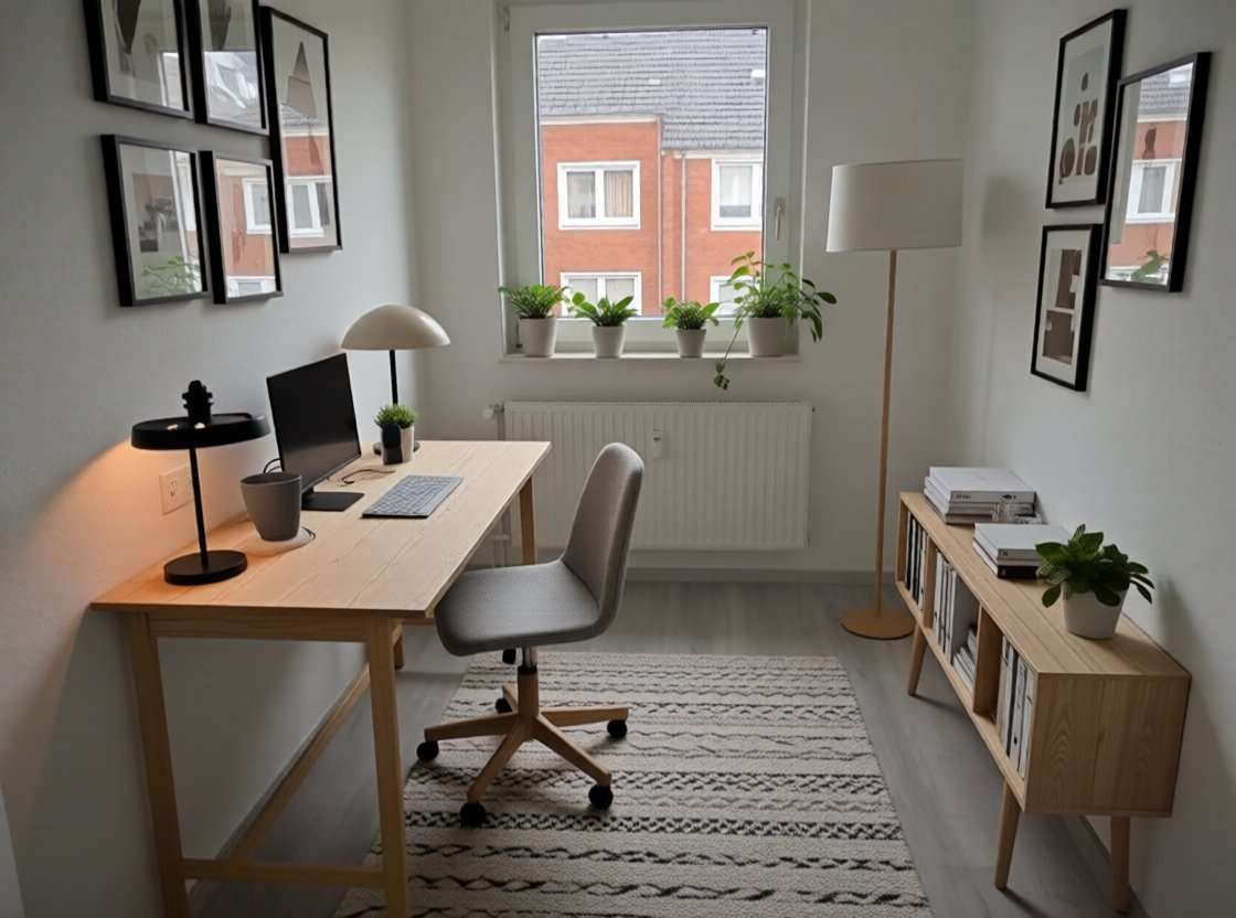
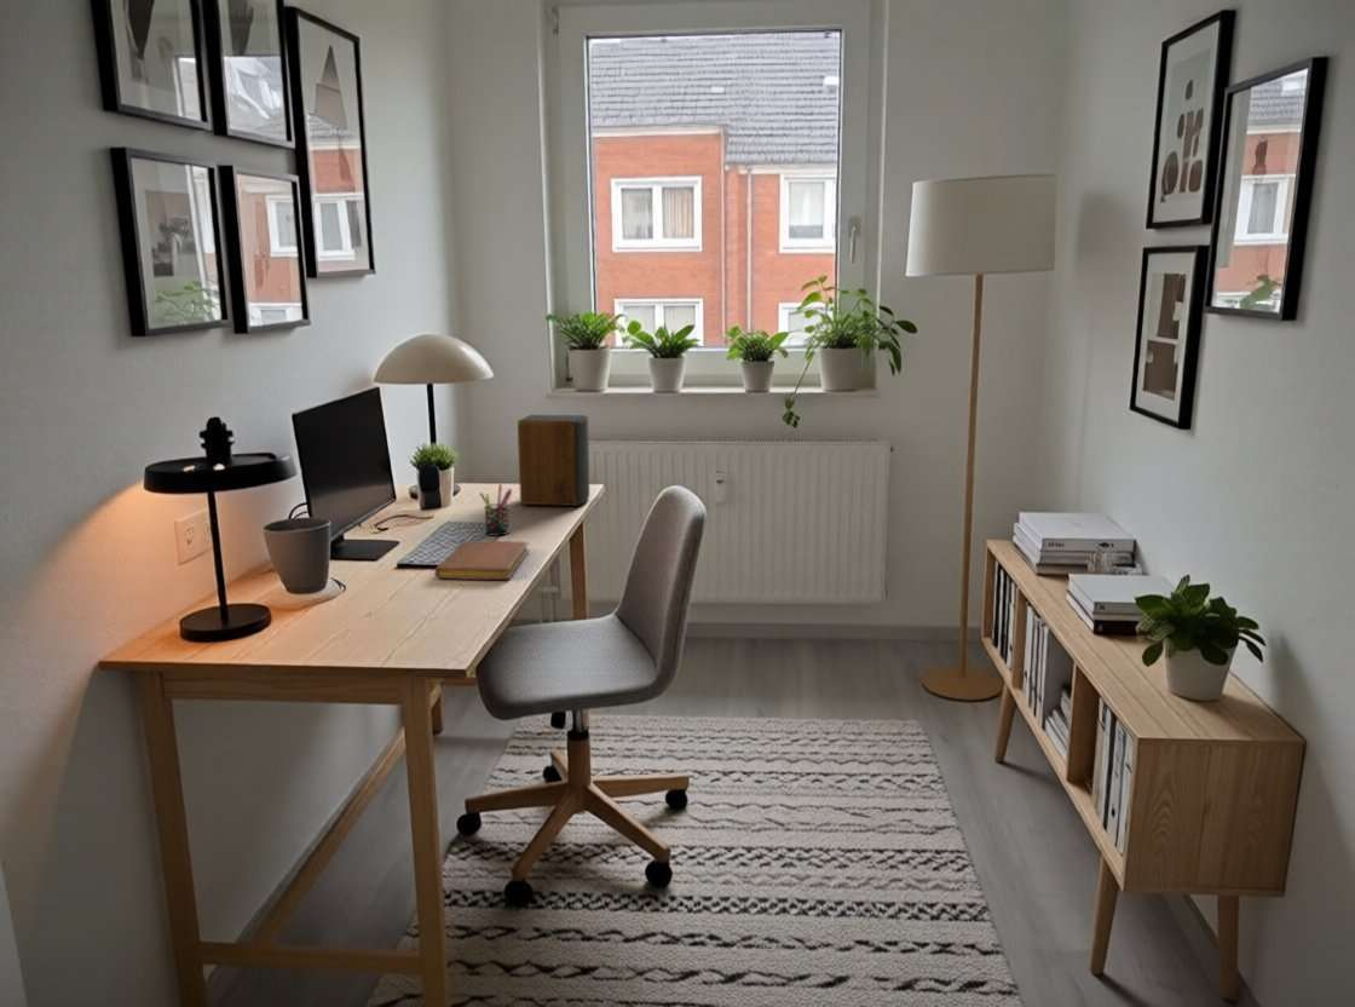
+ notebook [434,540,530,581]
+ pen holder [478,483,513,537]
+ speaker [517,414,590,507]
